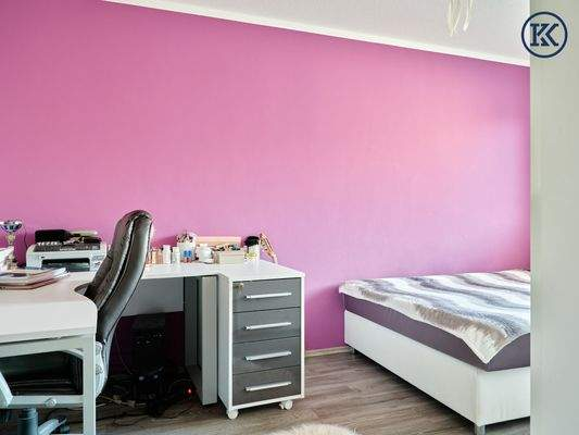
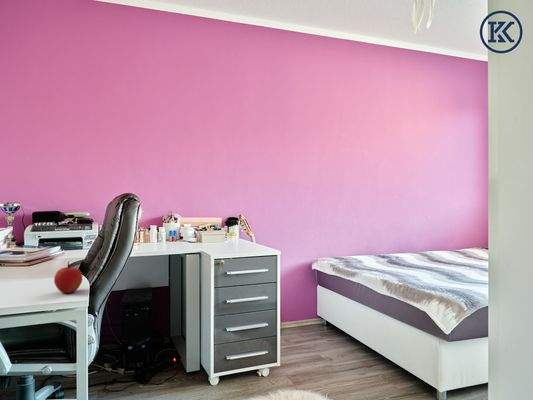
+ apple [53,261,83,294]
